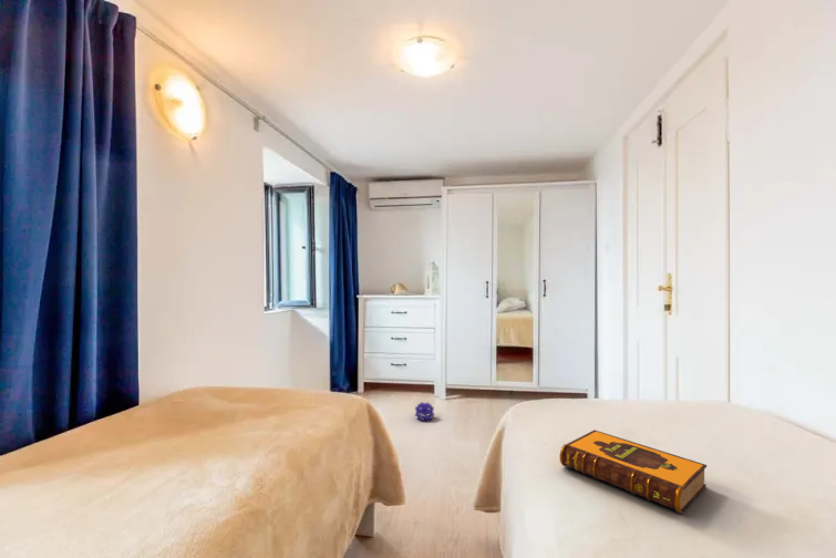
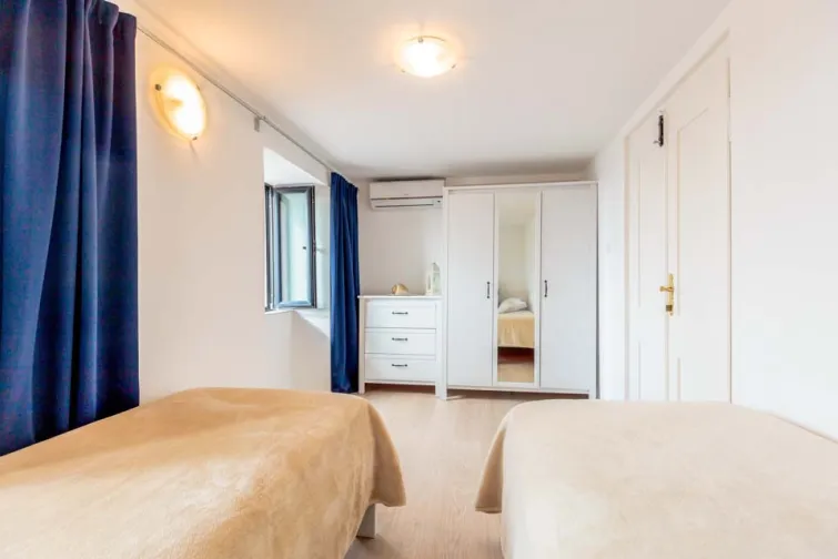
- hardback book [559,430,708,515]
- decorative ball [414,401,435,422]
